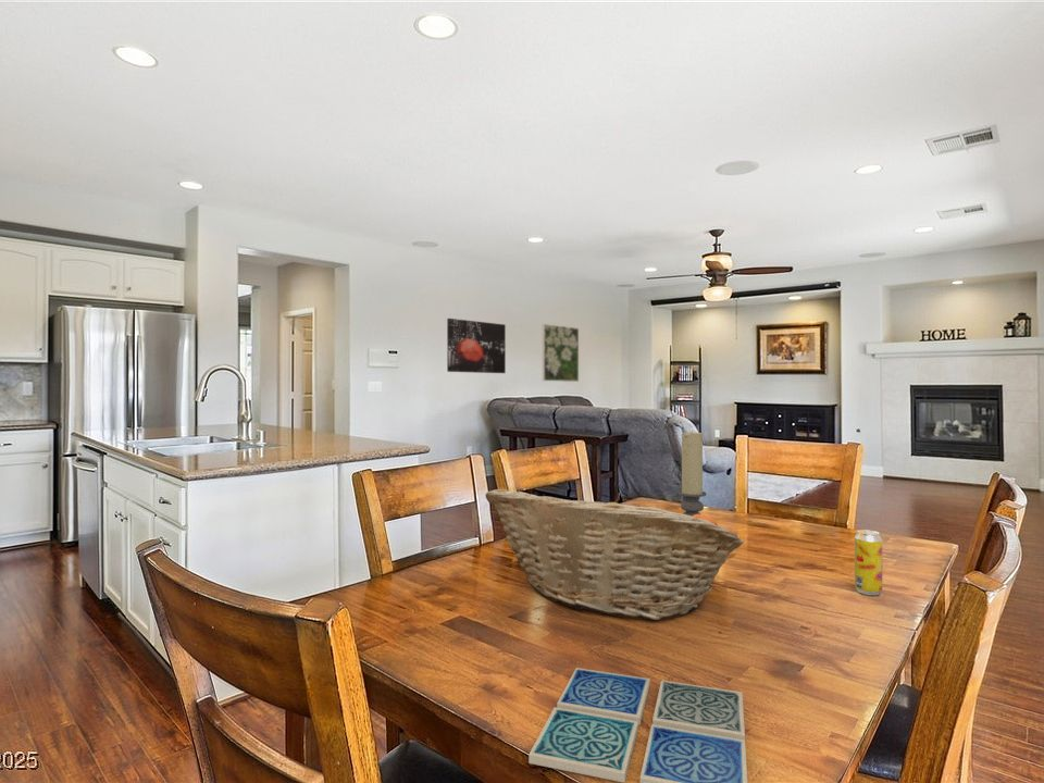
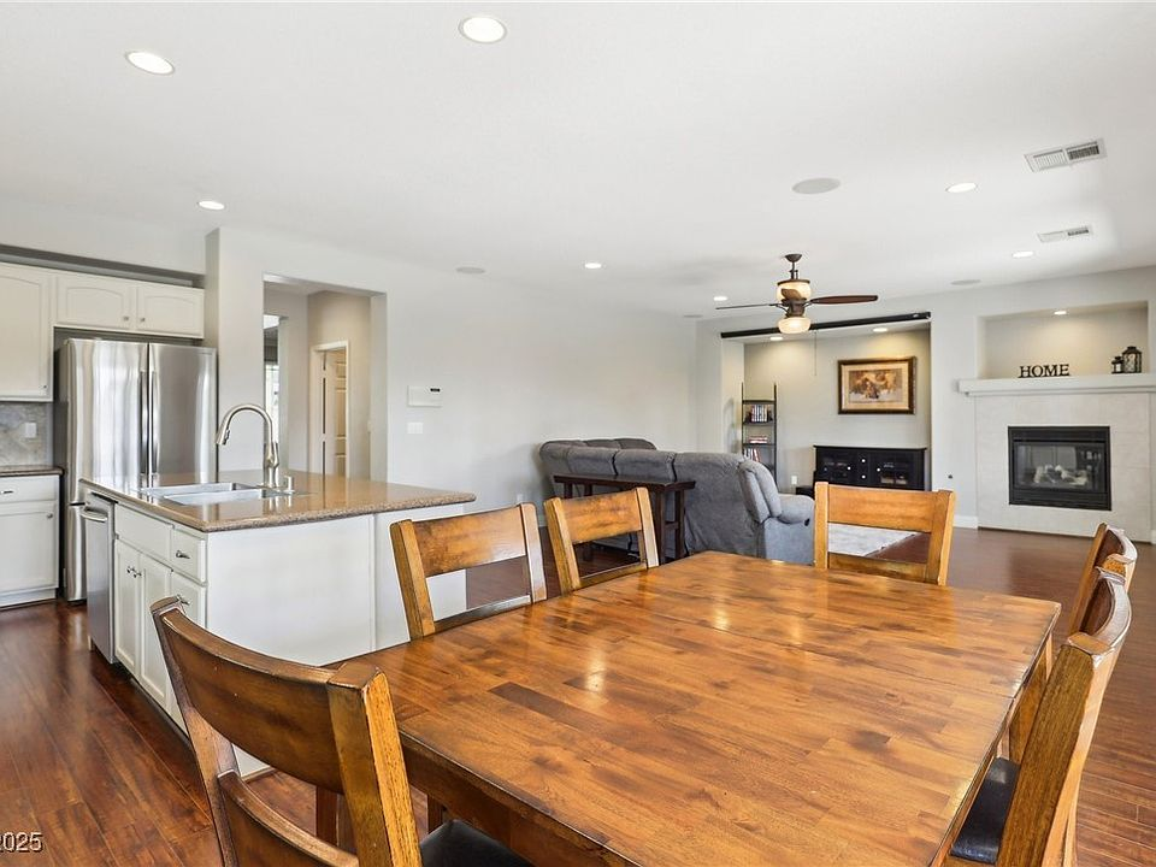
- candle holder [678,430,707,517]
- beverage can [854,529,883,596]
- wall art [446,318,507,374]
- fruit basket [484,488,745,621]
- drink coaster [527,667,748,783]
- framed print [542,323,580,383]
